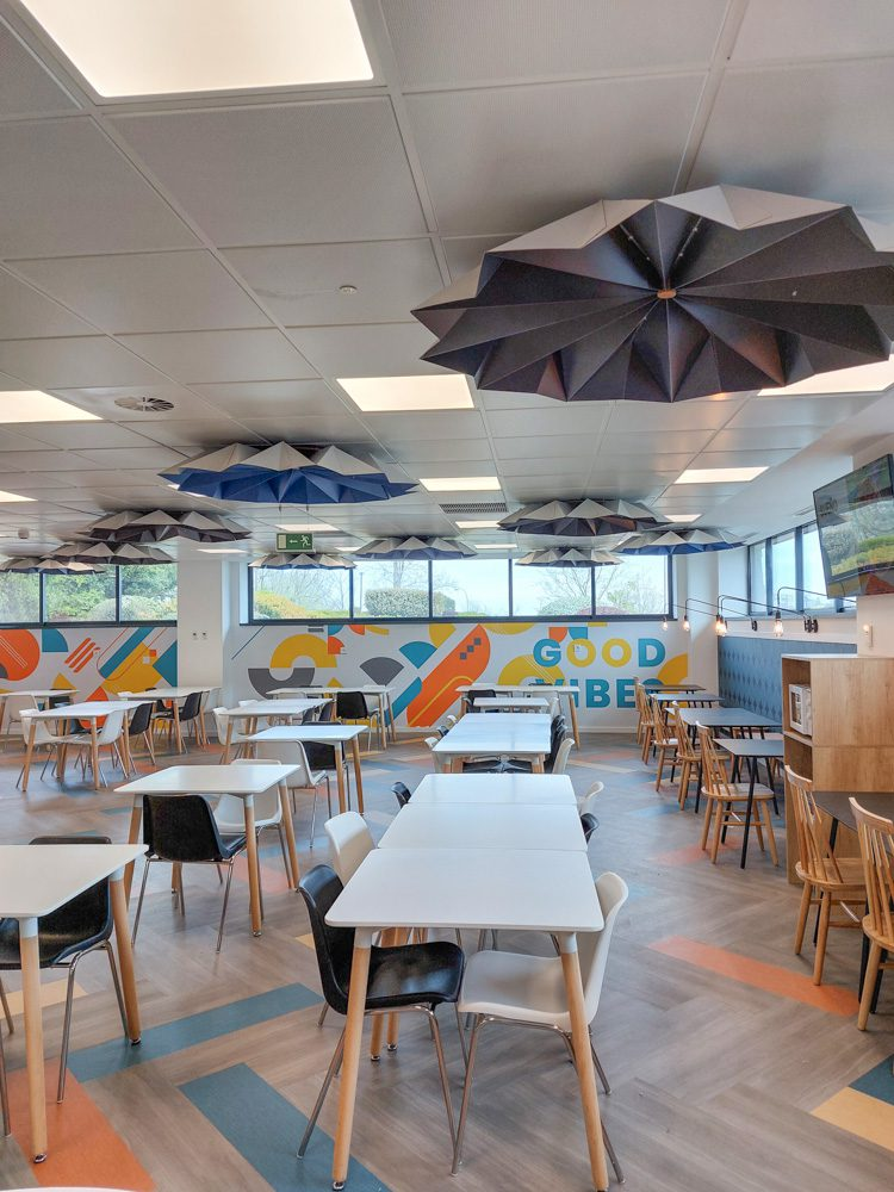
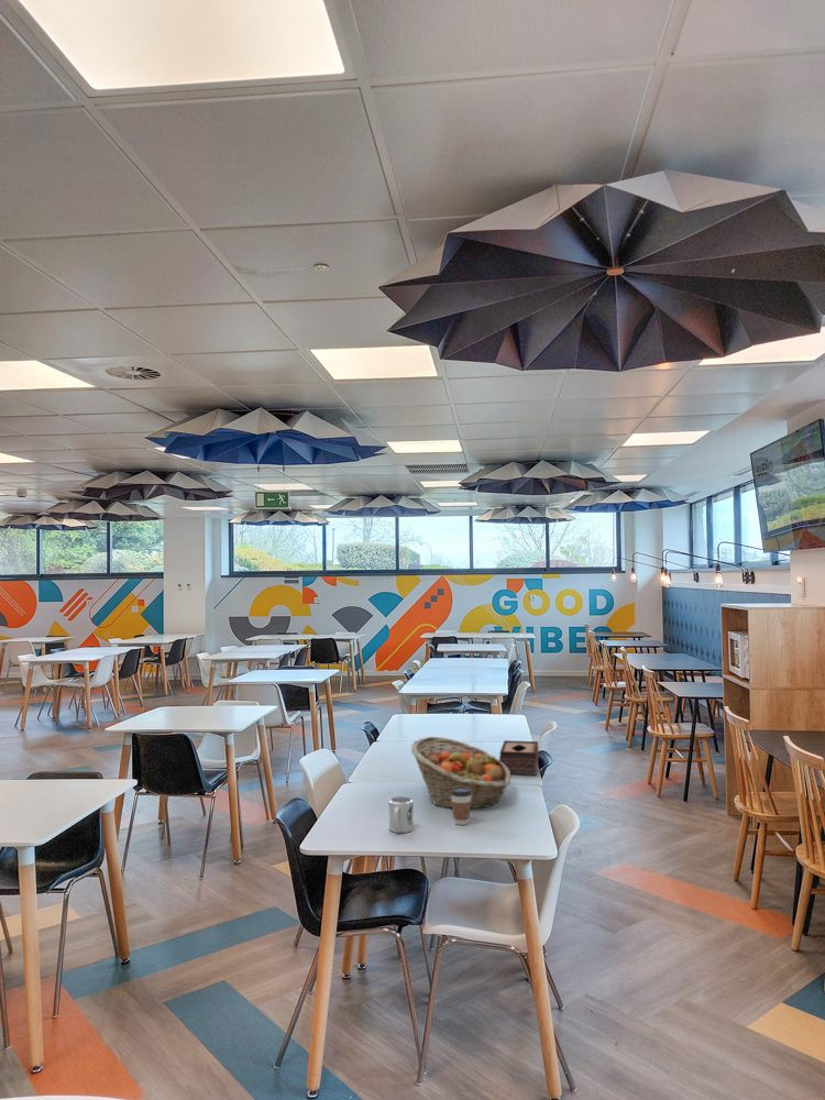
+ coffee cup [451,787,472,826]
+ fruit basket [410,736,513,810]
+ tissue box [498,739,540,777]
+ mug [388,795,415,834]
